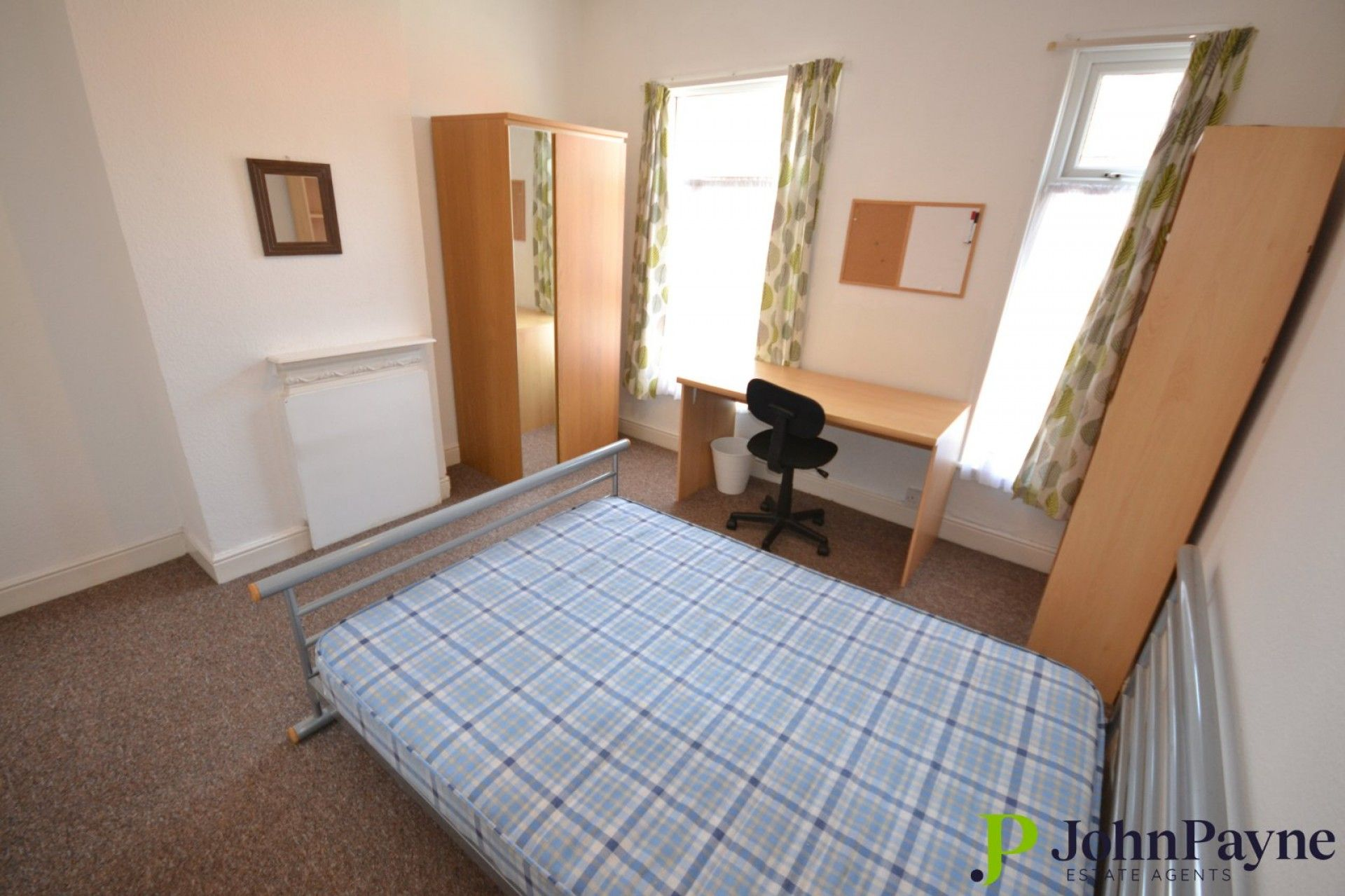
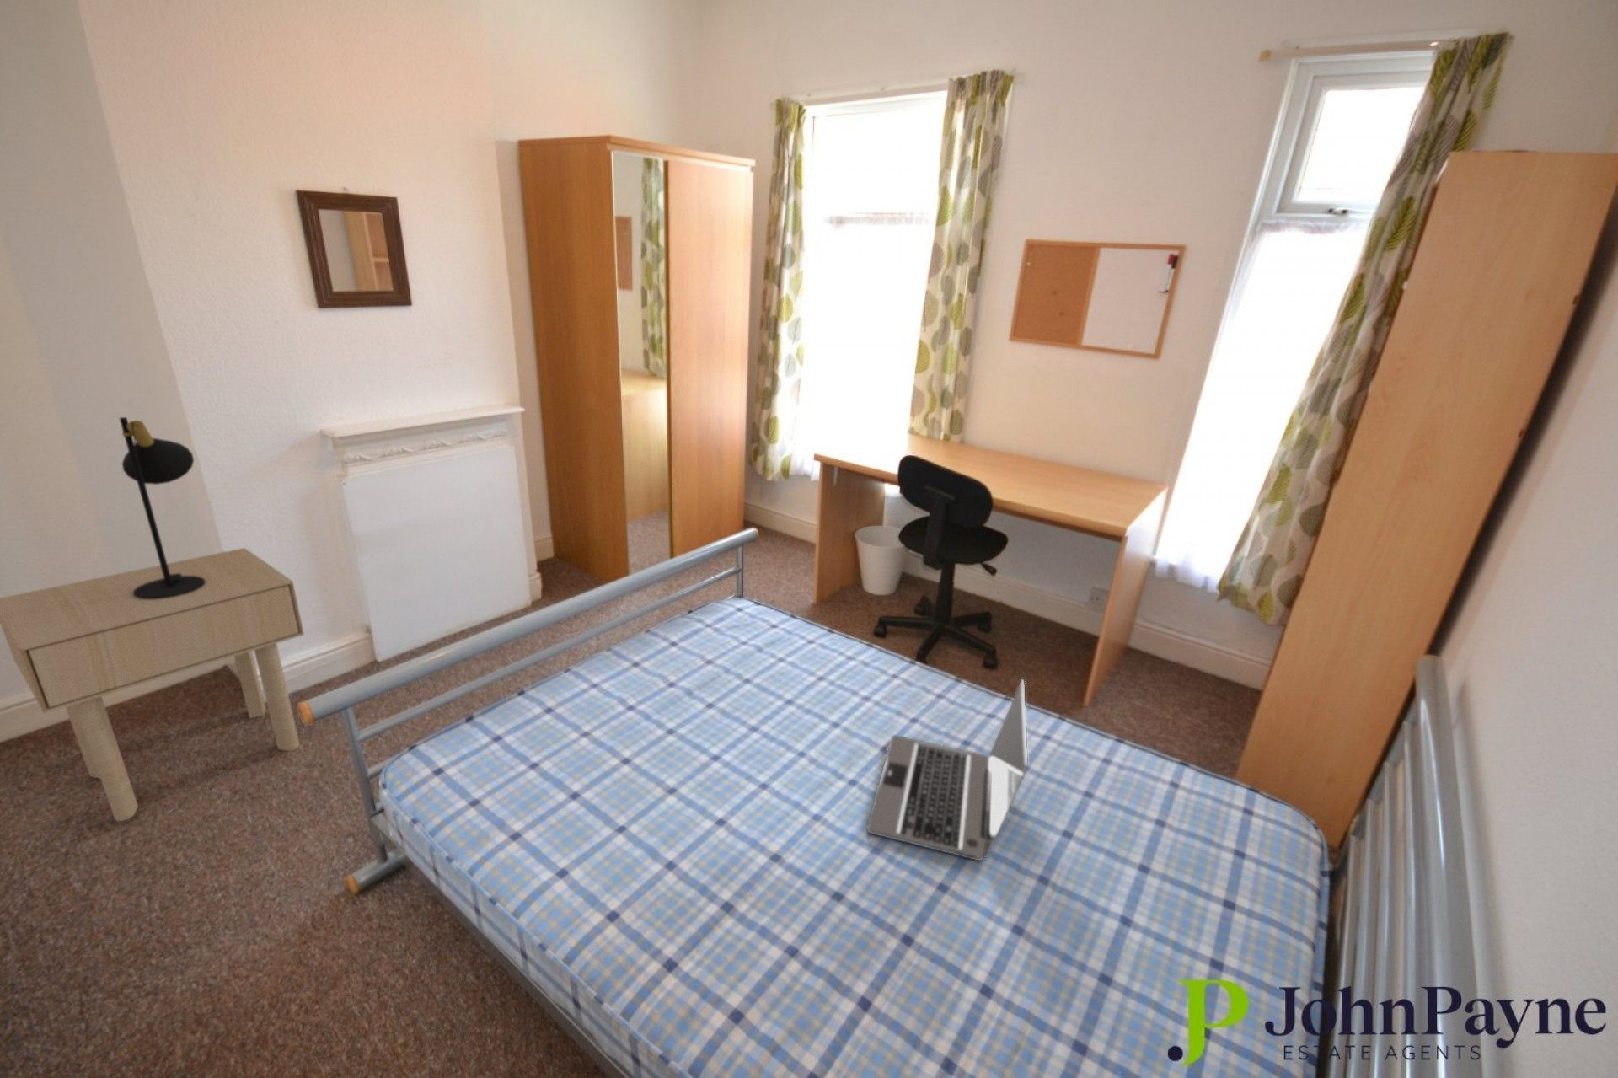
+ table lamp [119,416,205,599]
+ side table [0,547,306,822]
+ laptop [866,679,1029,861]
